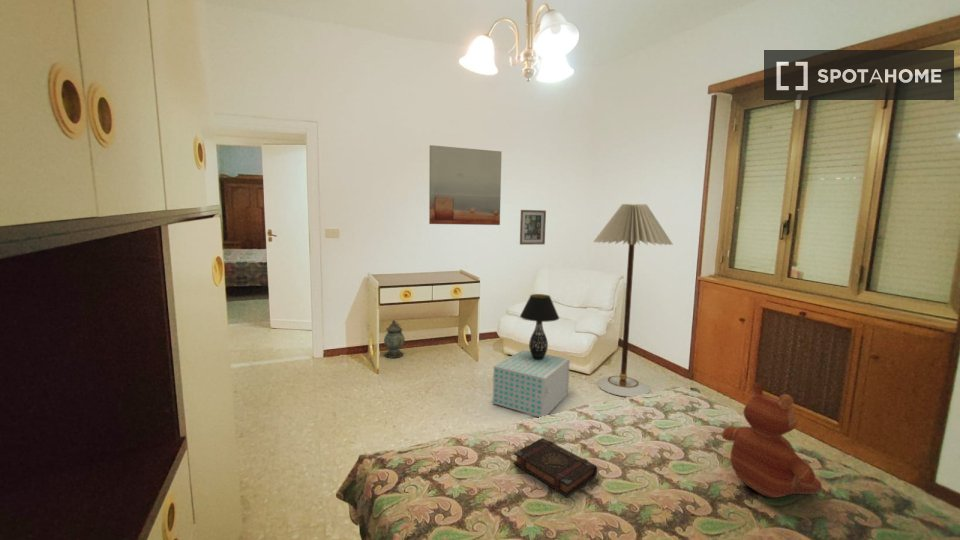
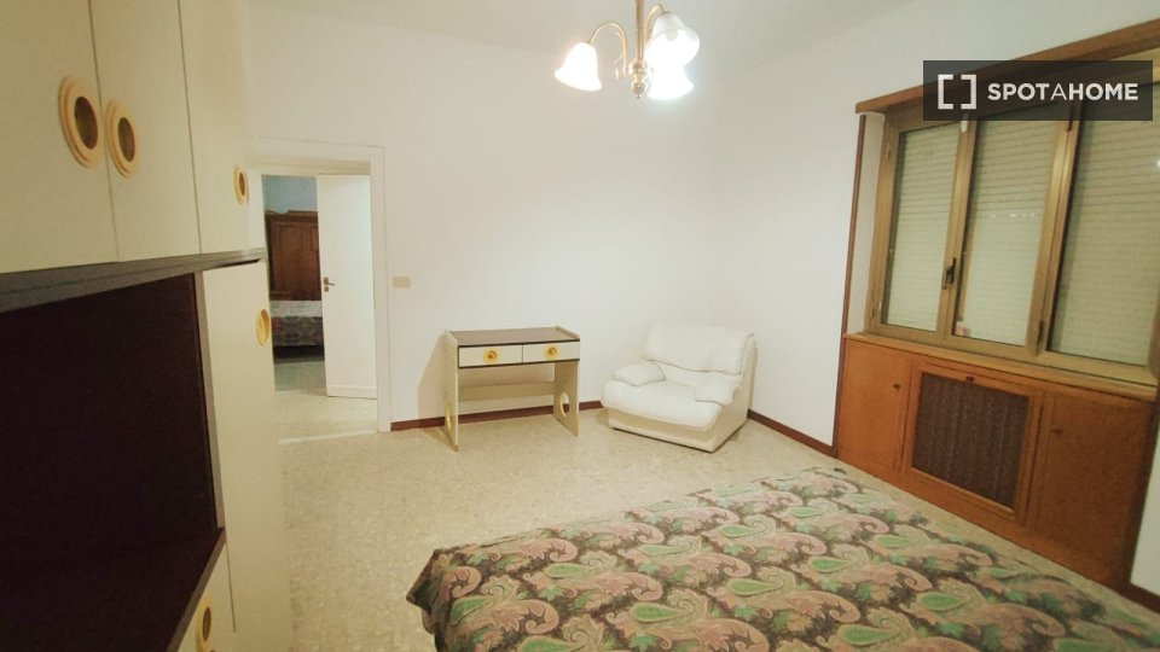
- lantern [383,319,406,359]
- wall art [519,209,547,246]
- table lamp [519,293,560,360]
- book [513,437,598,498]
- wall art [428,144,503,226]
- storage box [492,349,571,418]
- floor lamp [592,203,674,398]
- teddy bear [721,382,823,499]
